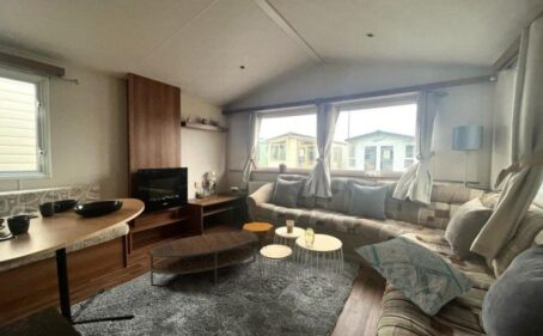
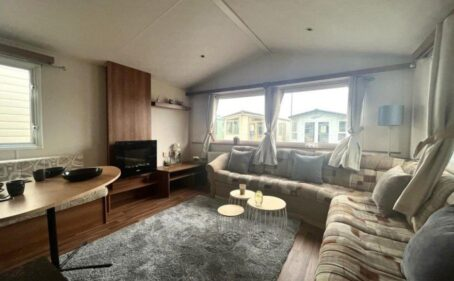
- coffee table [150,231,257,286]
- decorative pillow [353,234,476,317]
- footstool [240,221,275,249]
